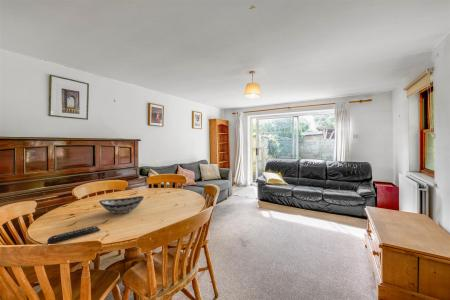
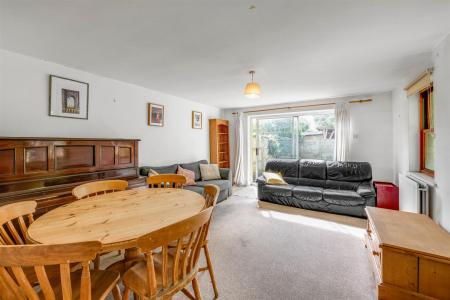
- remote control [46,225,101,245]
- decorative bowl [98,195,145,215]
